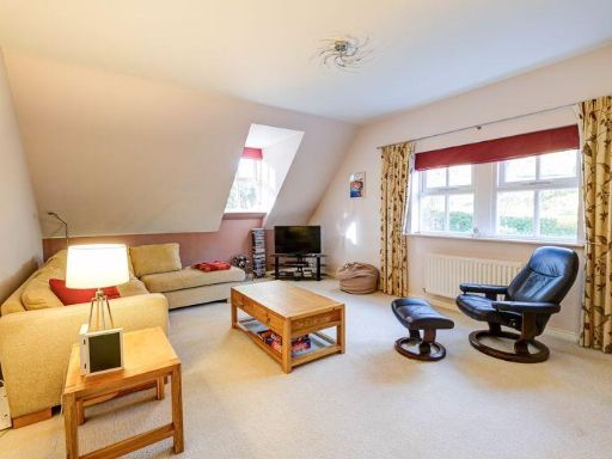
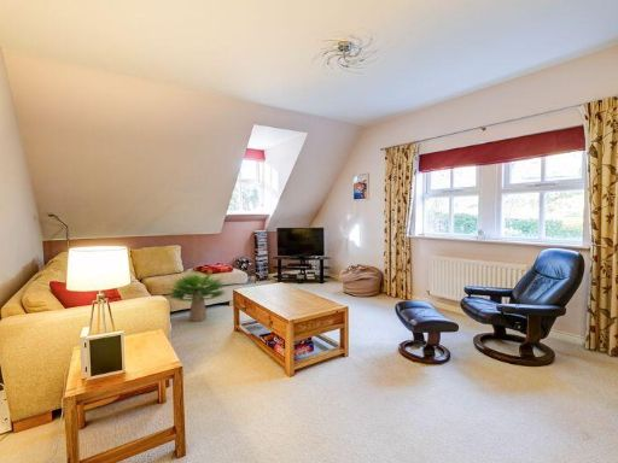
+ potted plant [165,269,228,322]
